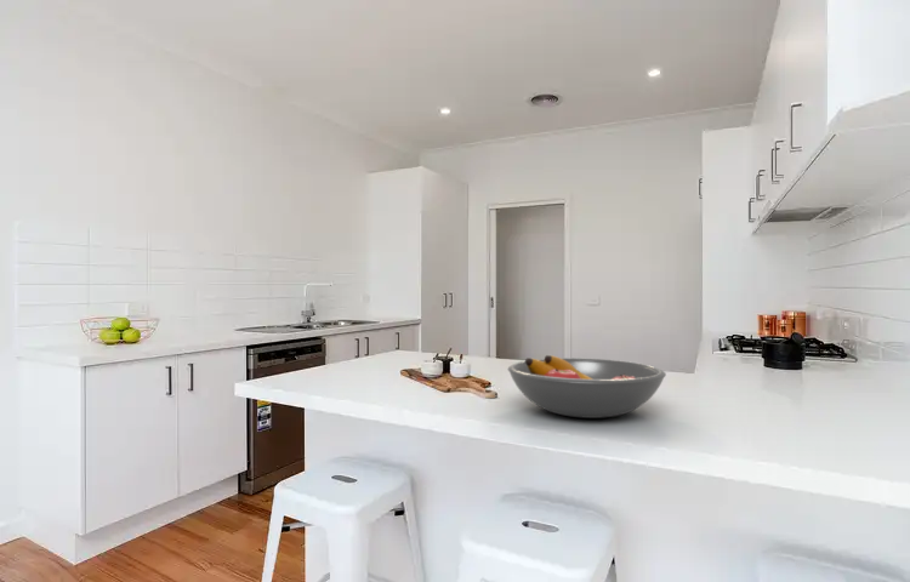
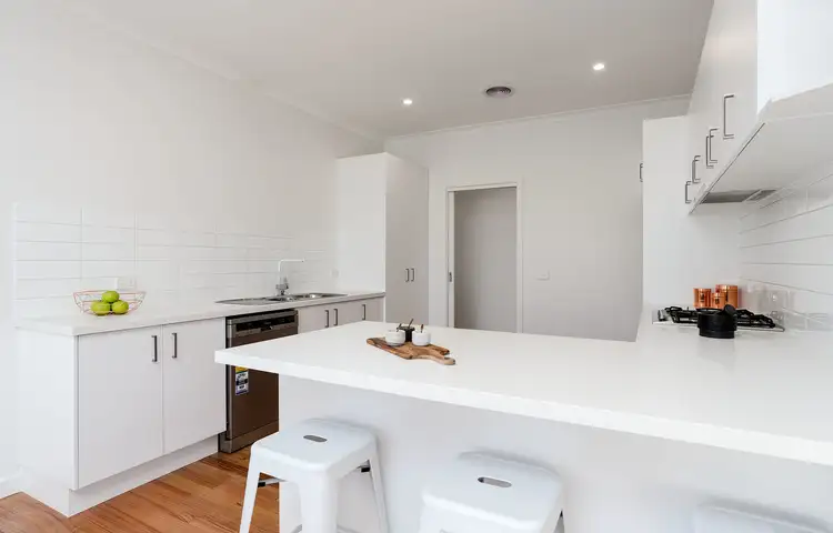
- fruit bowl [507,354,667,420]
